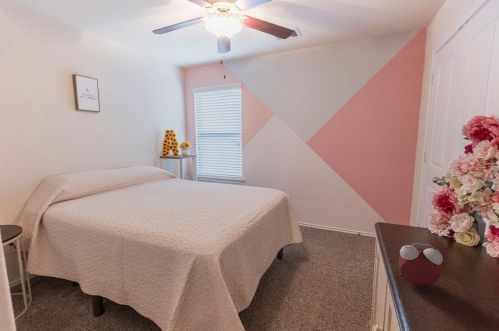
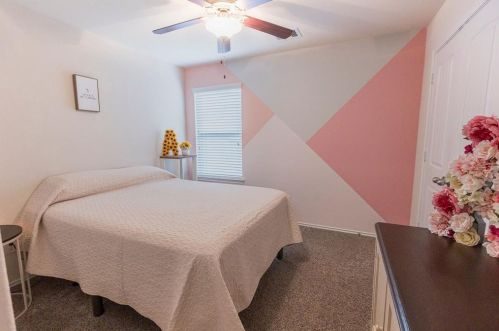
- alarm clock [397,242,444,286]
